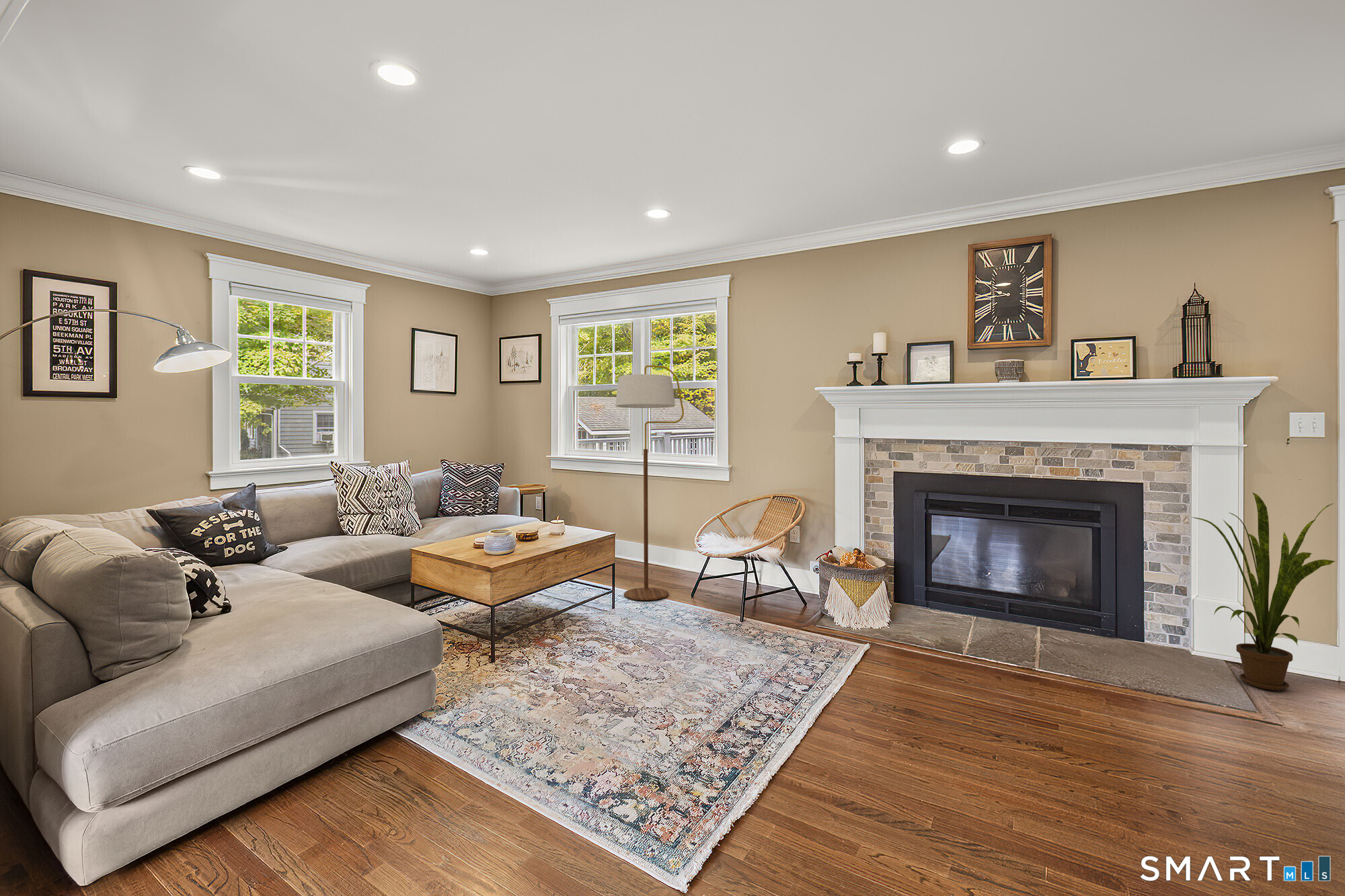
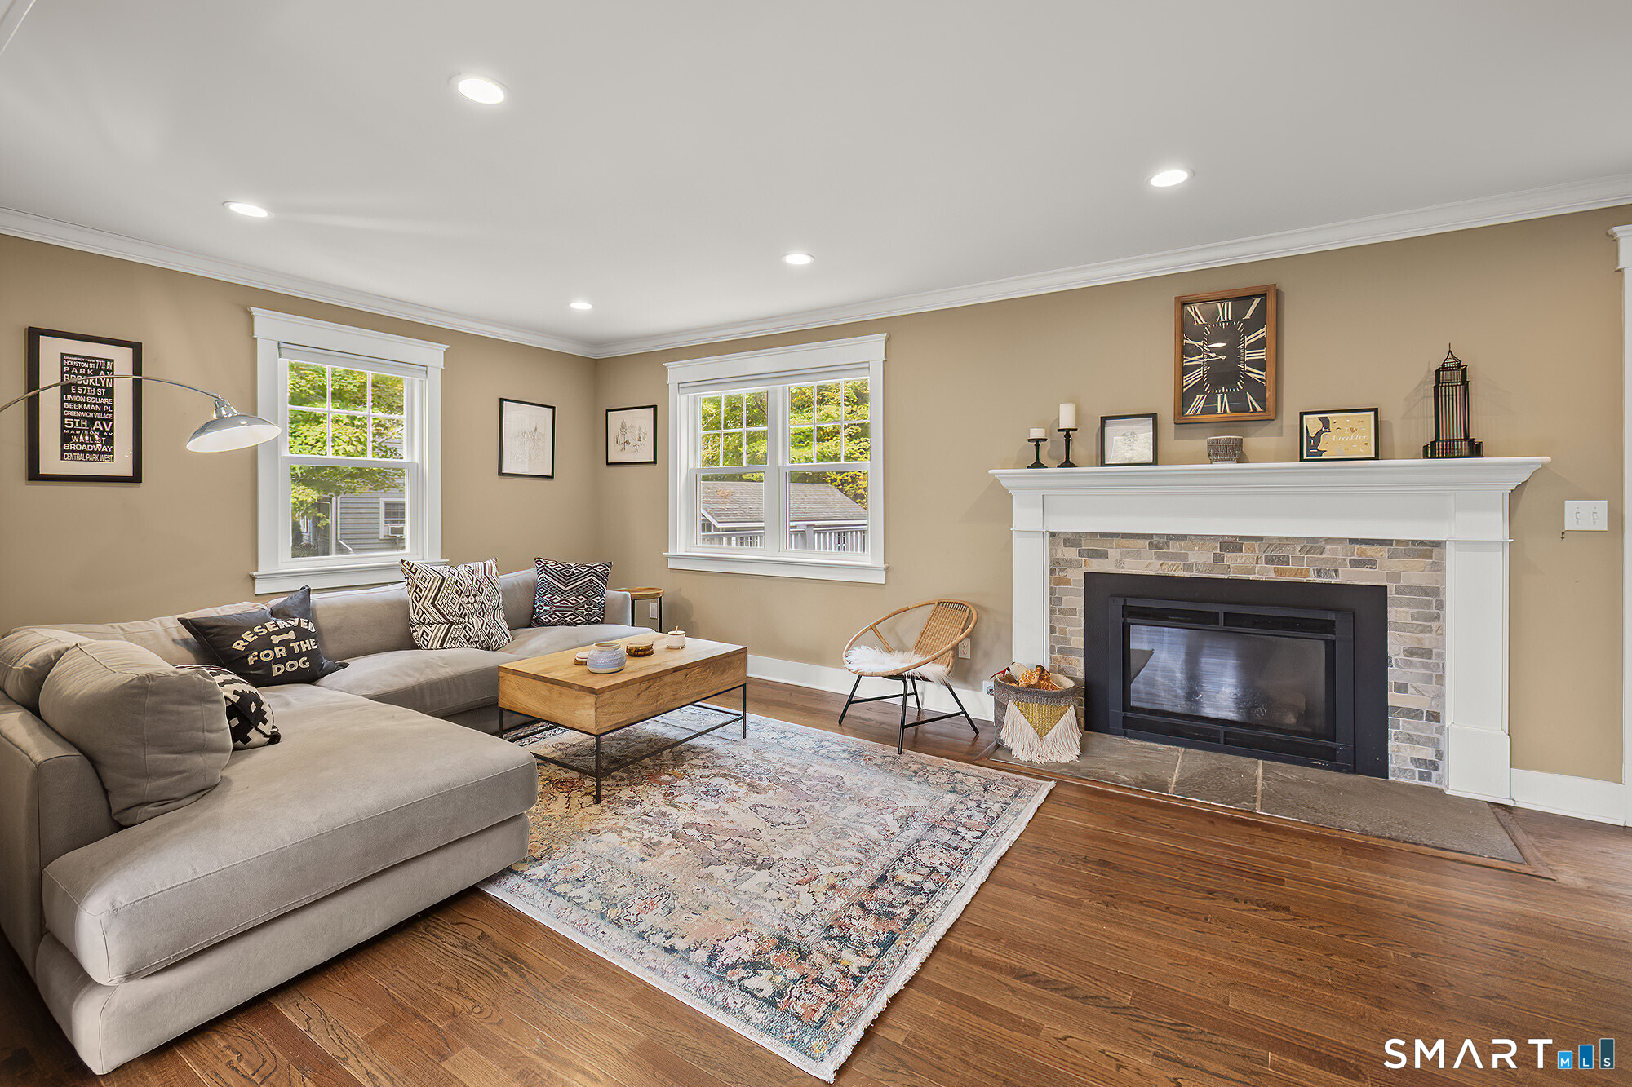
- house plant [1191,491,1336,691]
- floor lamp [615,365,685,601]
